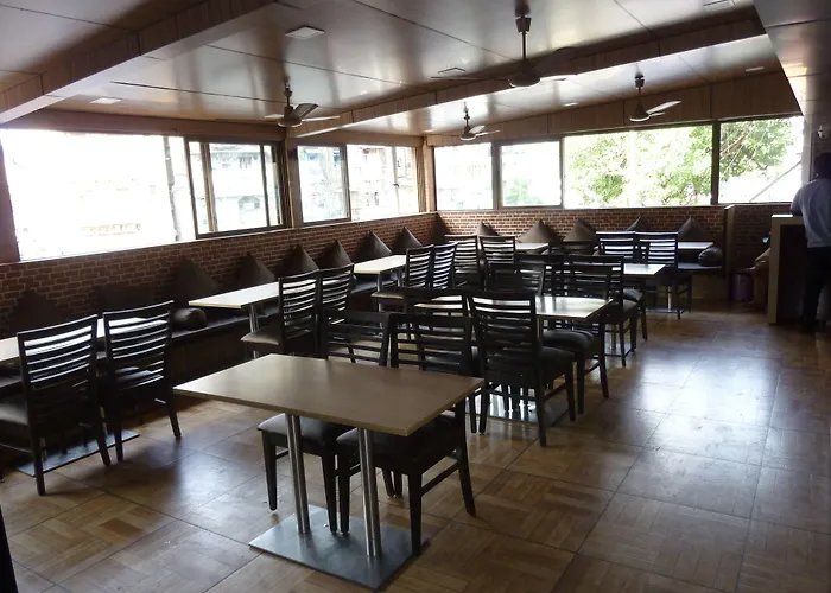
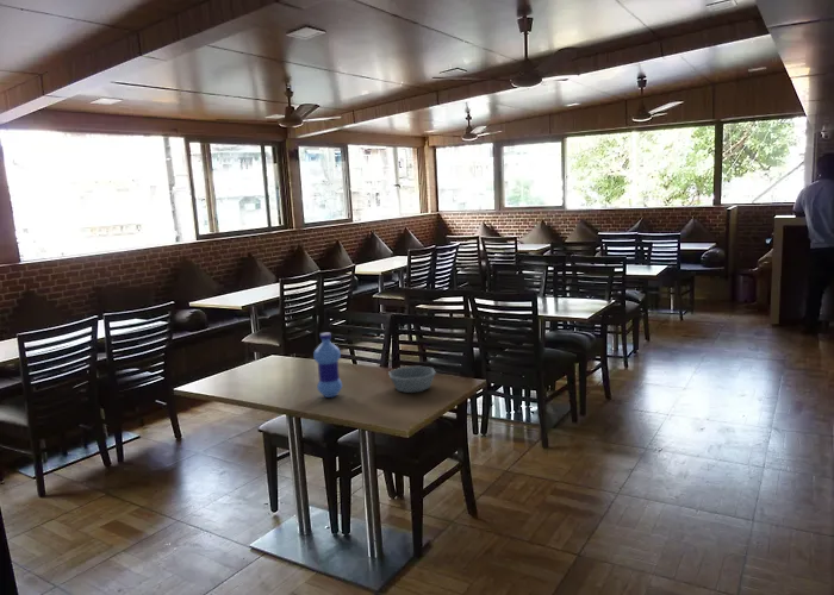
+ bowl [387,365,437,394]
+ water bottle [312,332,343,399]
